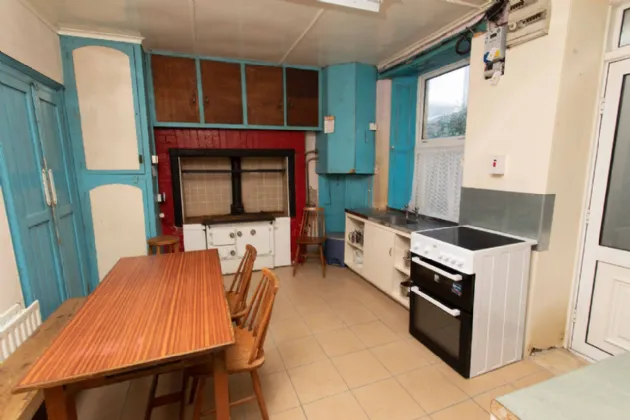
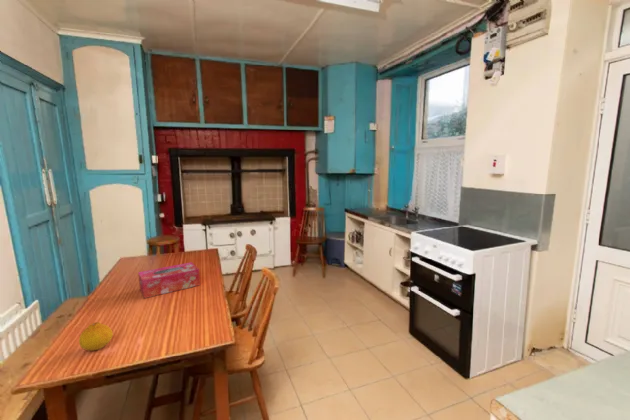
+ fruit [78,321,114,352]
+ tissue box [137,261,201,299]
